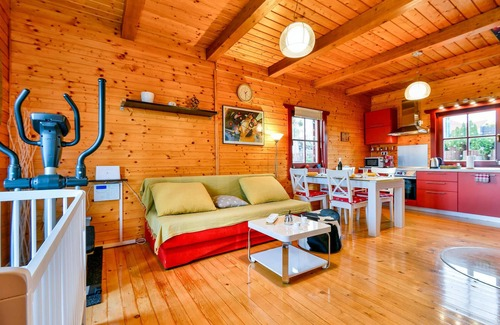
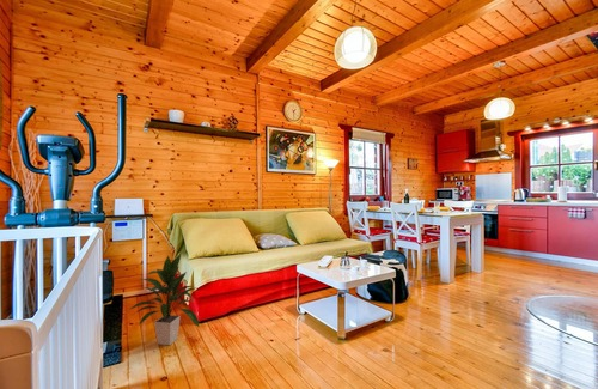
+ indoor plant [128,253,201,346]
